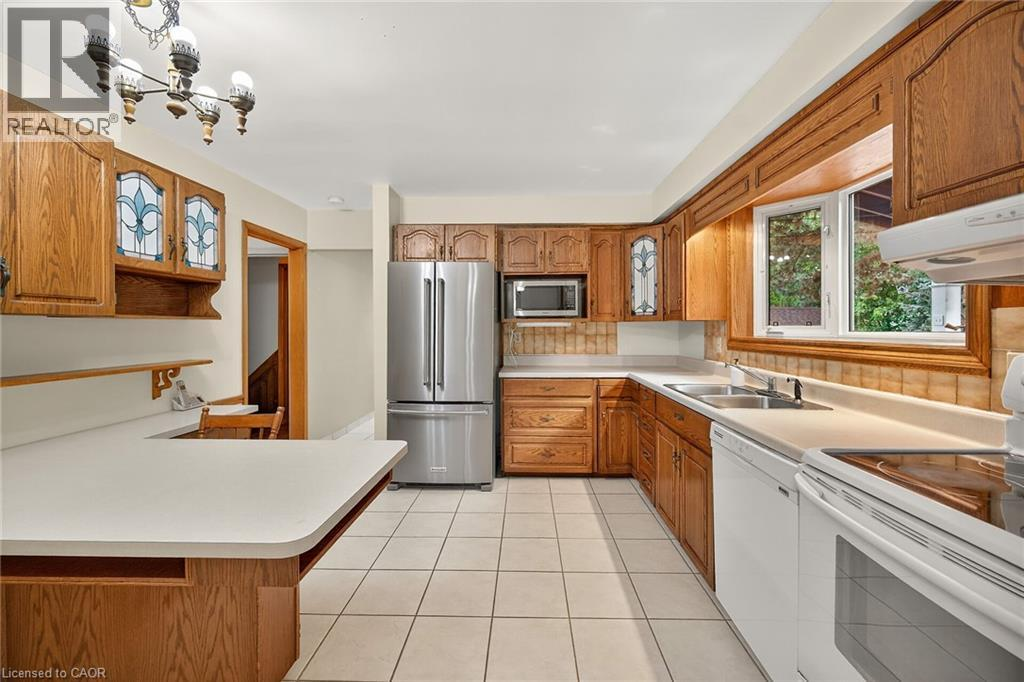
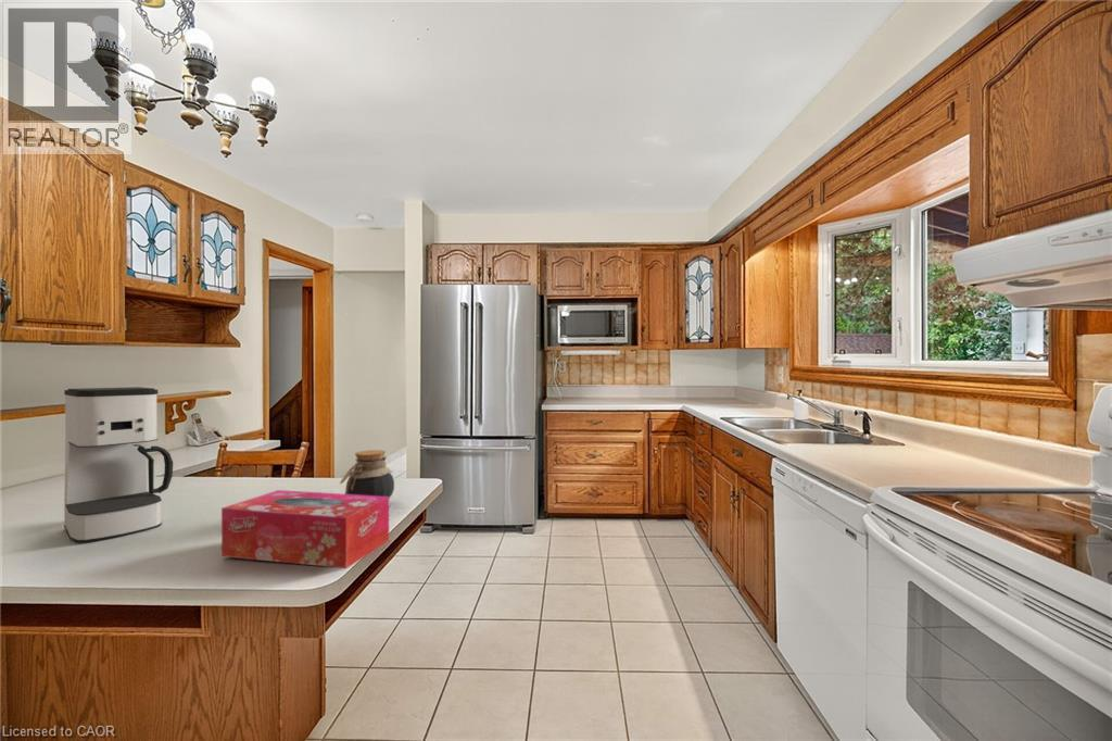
+ coffee maker [63,386,174,543]
+ tissue box [220,489,390,569]
+ jar [339,449,395,500]
